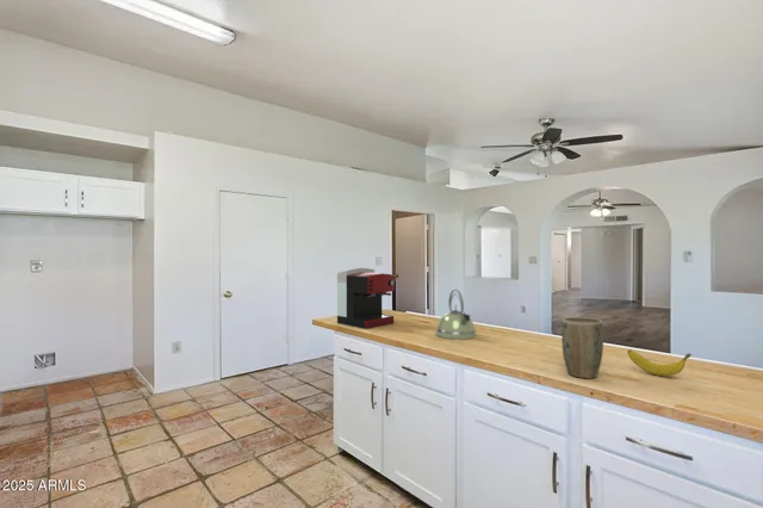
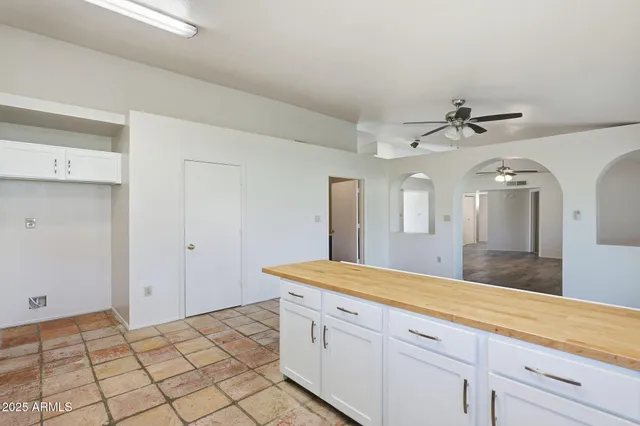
- coffee maker [336,267,396,329]
- kettle [434,289,478,341]
- banana [626,348,693,377]
- plant pot [560,316,604,379]
